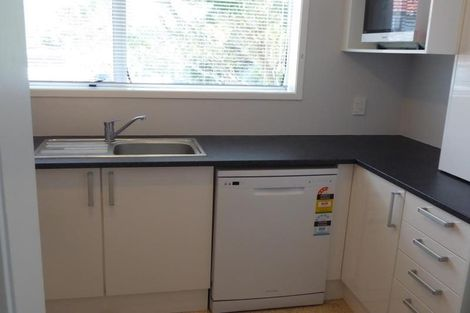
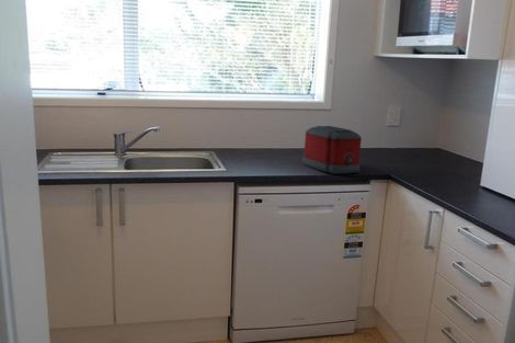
+ toaster [301,125,363,175]
